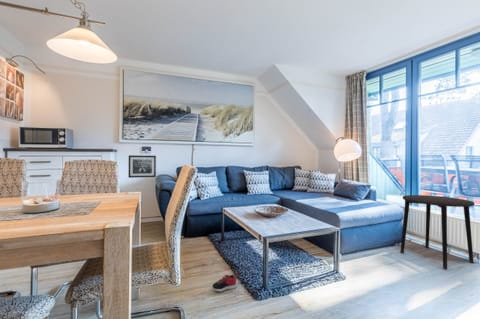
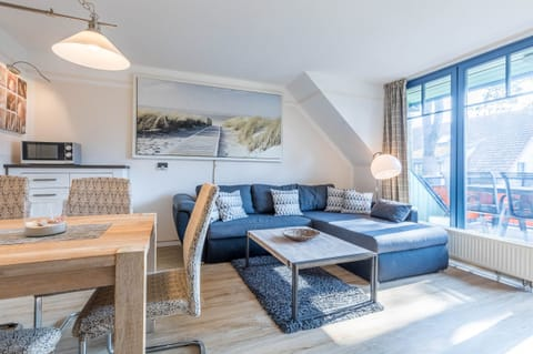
- shoe [211,273,238,292]
- side table [400,194,475,270]
- wall art [127,154,157,179]
